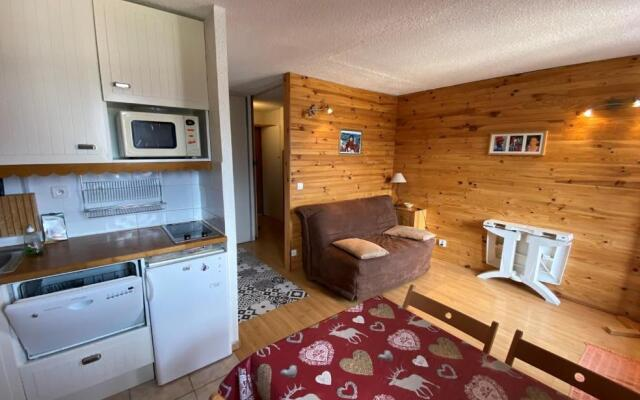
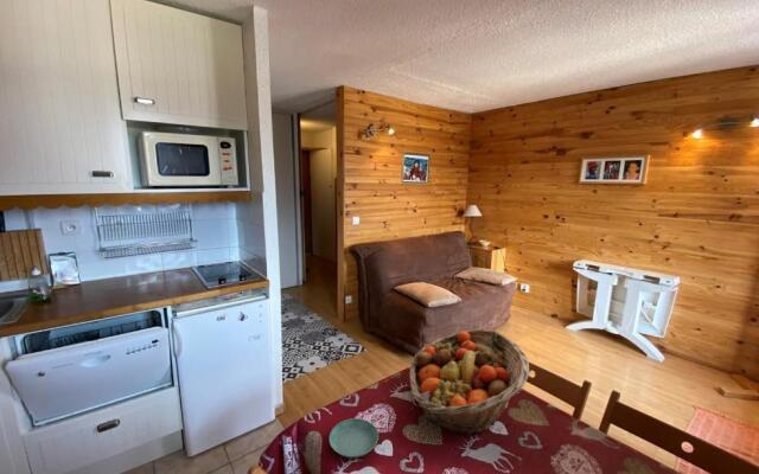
+ saucer [329,417,380,459]
+ fruit basket [408,327,530,437]
